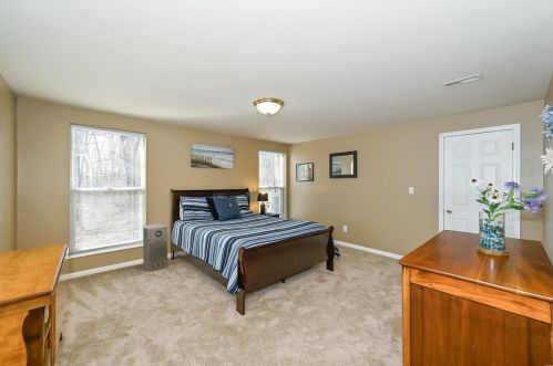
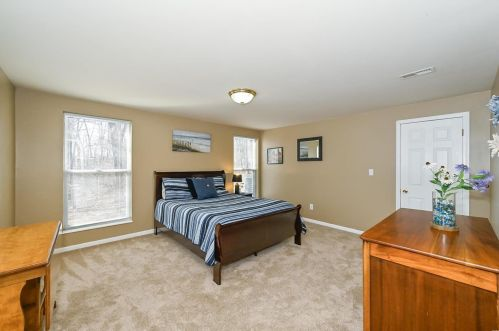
- air purifier [142,223,170,272]
